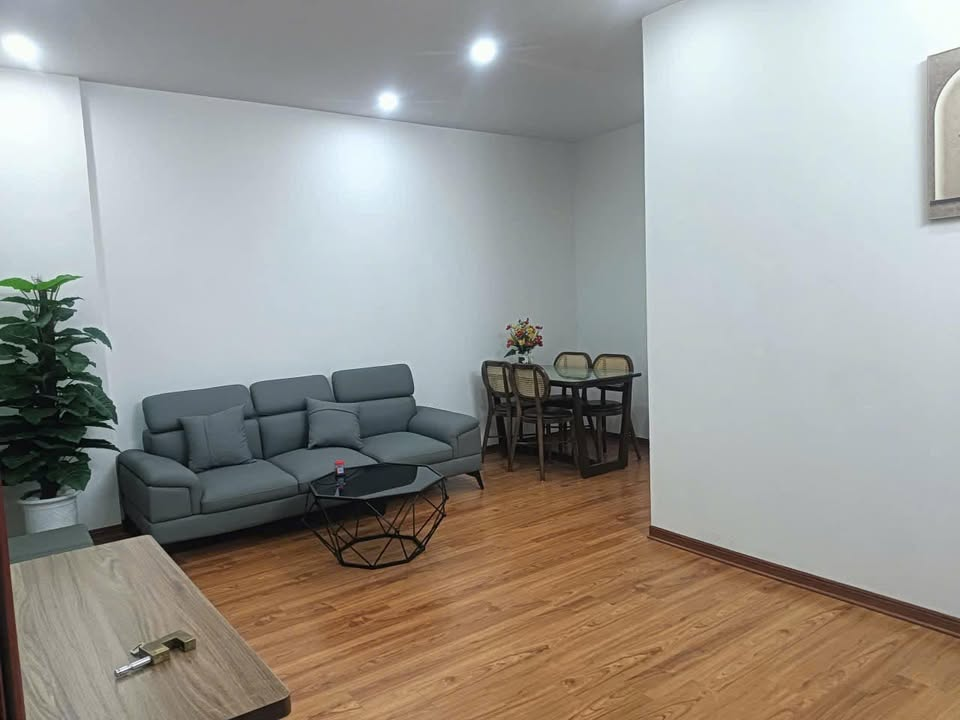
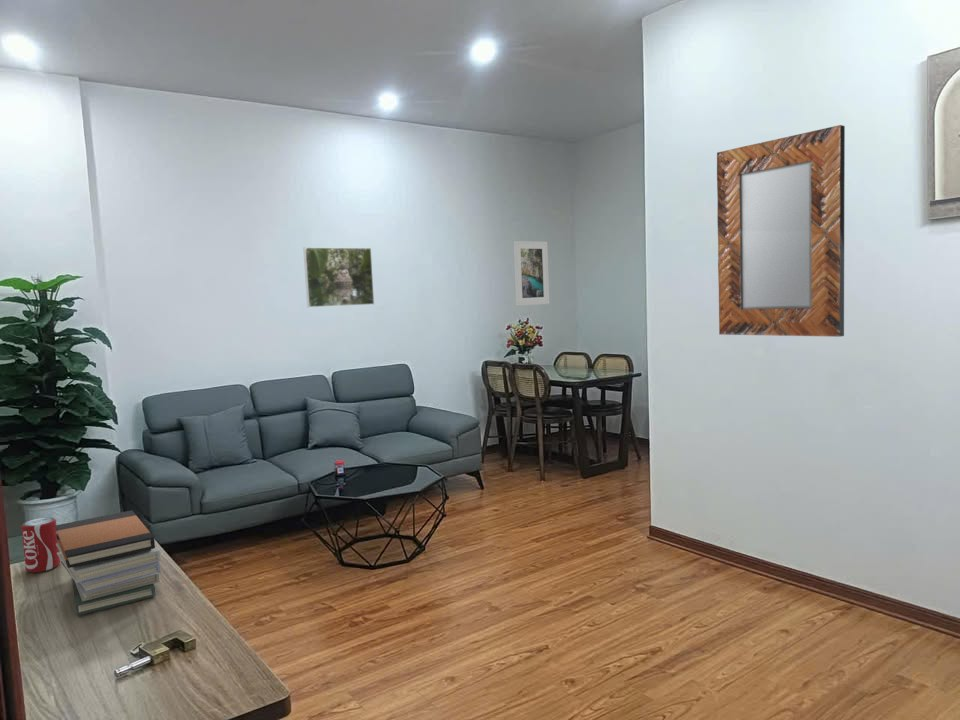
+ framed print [513,240,550,306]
+ home mirror [716,124,846,338]
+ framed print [302,246,375,308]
+ book stack [55,510,162,616]
+ beverage can [20,516,61,573]
